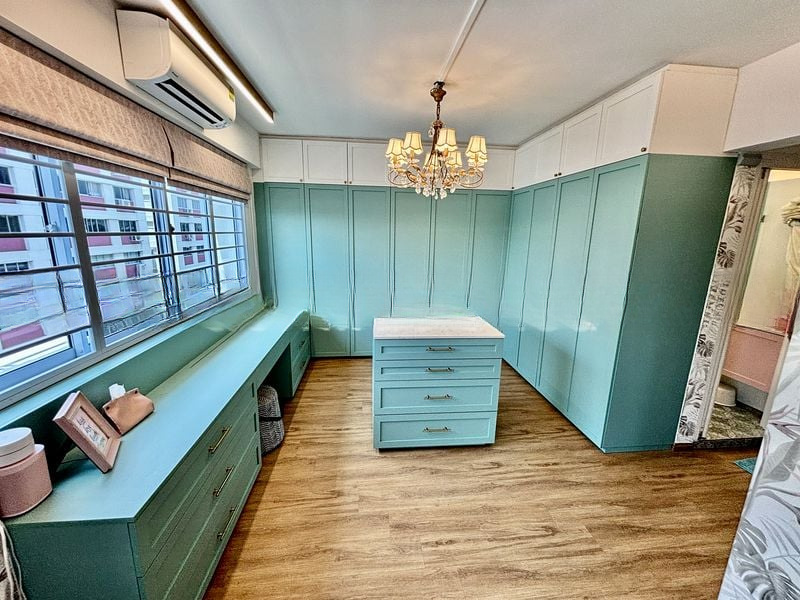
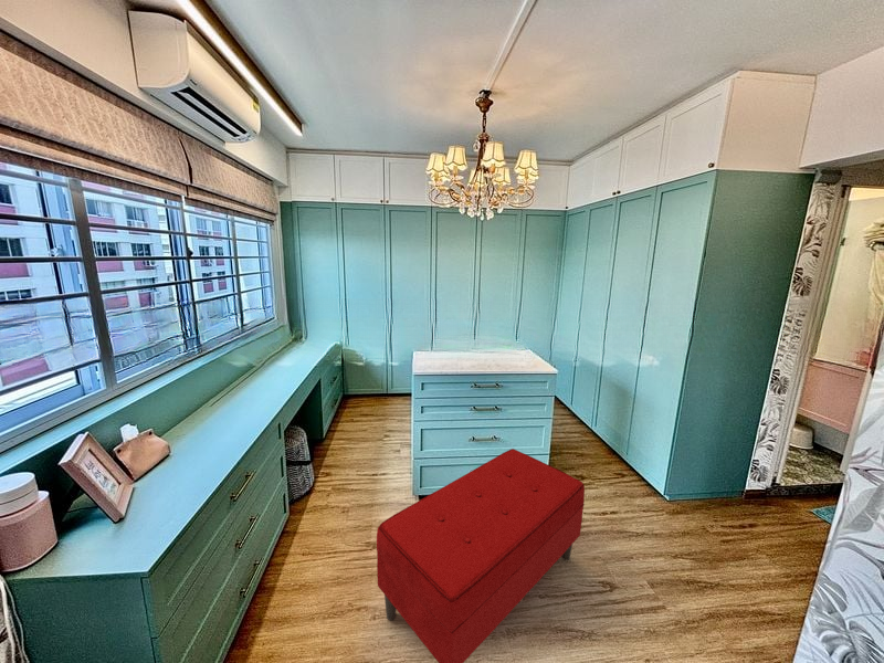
+ bench [376,448,586,663]
